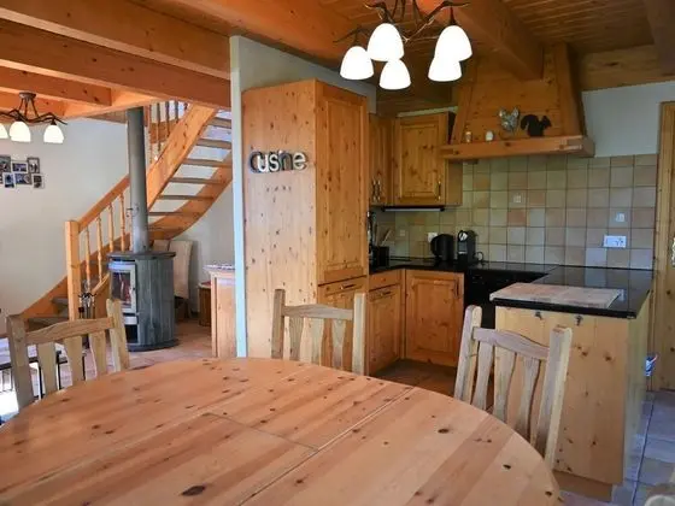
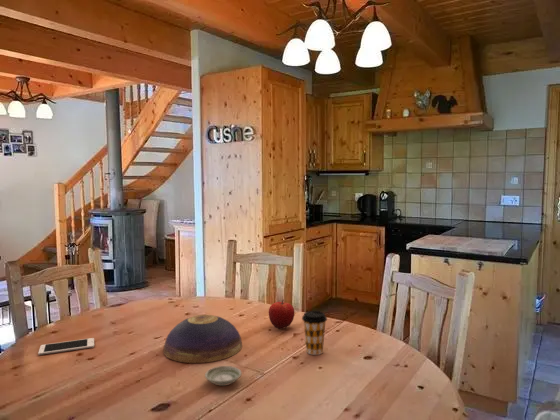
+ cell phone [37,337,95,356]
+ decorative bowl [163,314,243,364]
+ fruit [268,298,295,330]
+ saucer [204,365,242,387]
+ coffee cup [301,310,328,356]
